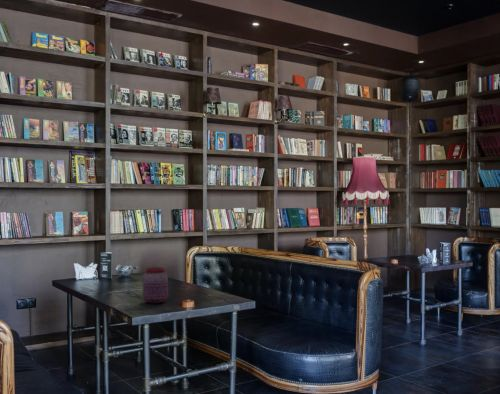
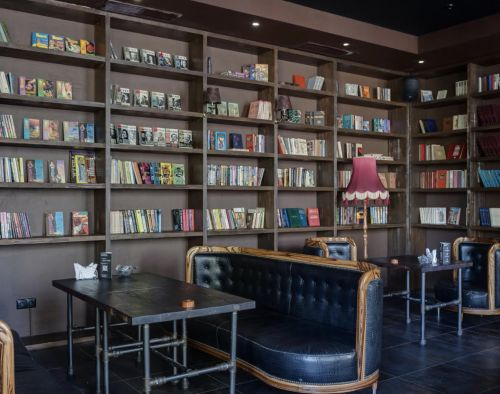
- jar [142,266,169,305]
